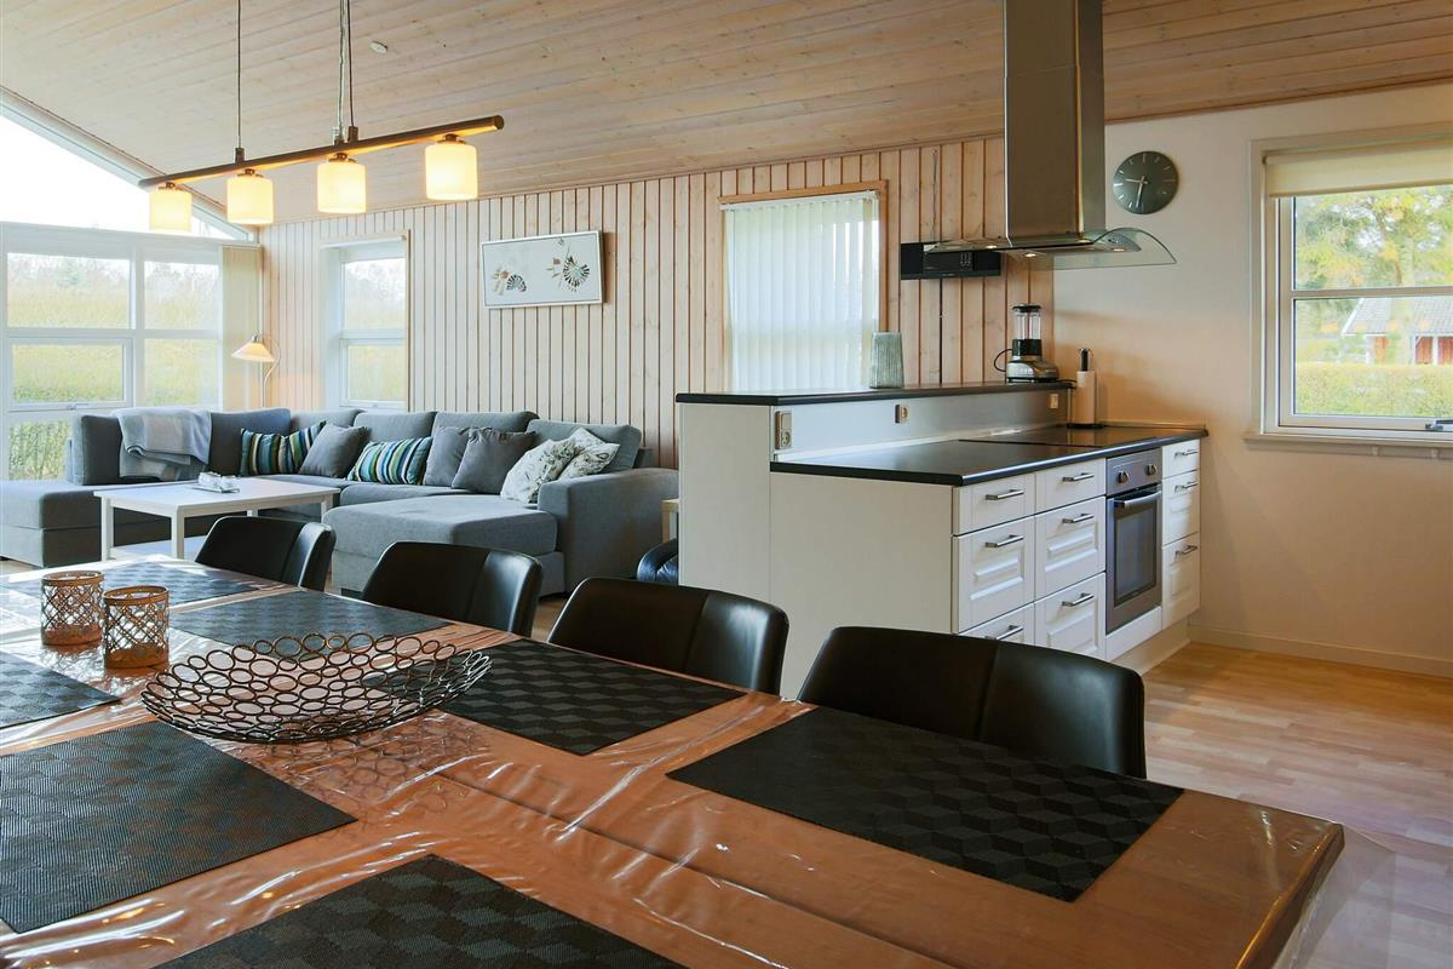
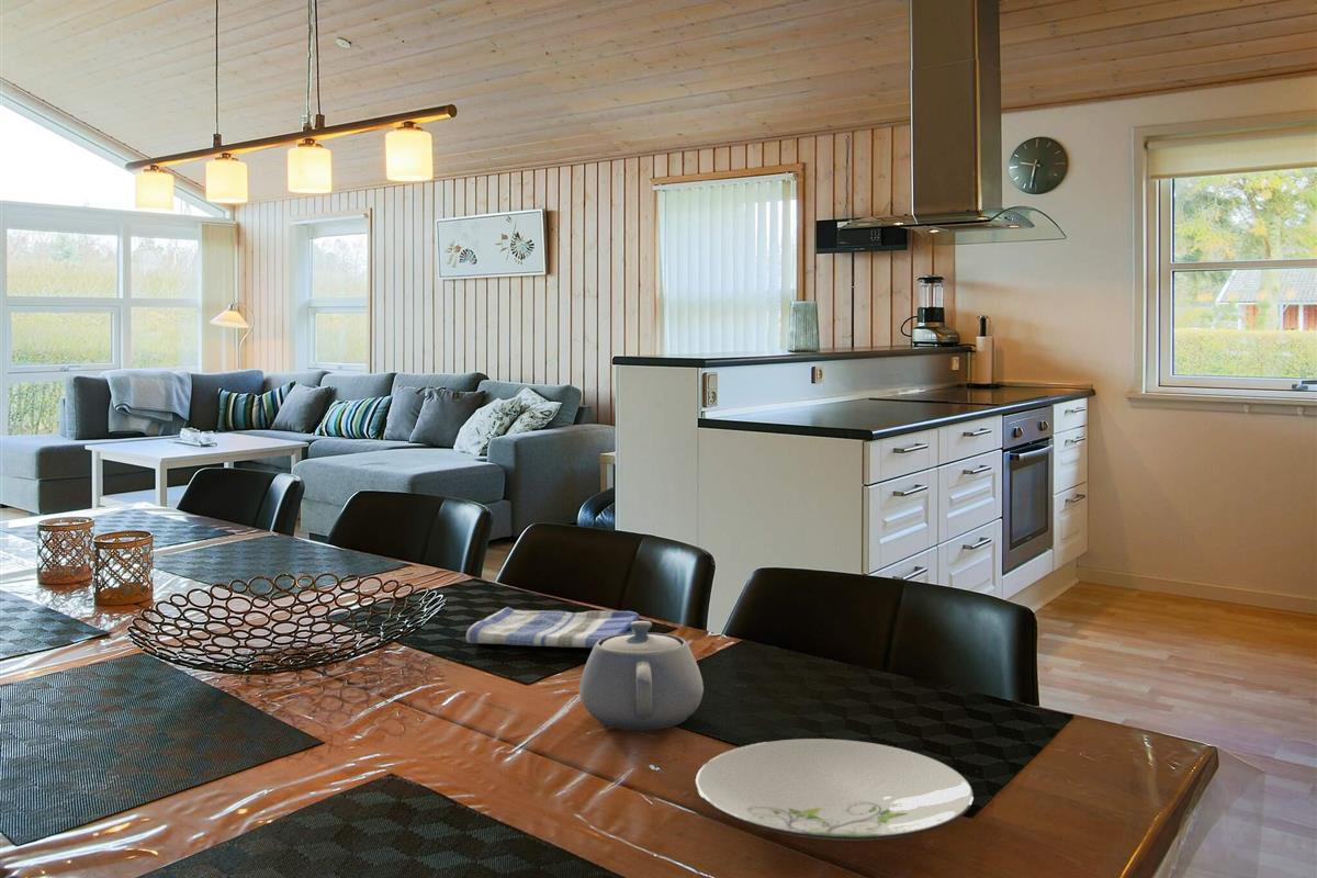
+ teapot [578,620,705,731]
+ dish towel [465,606,641,649]
+ plate [694,738,975,841]
